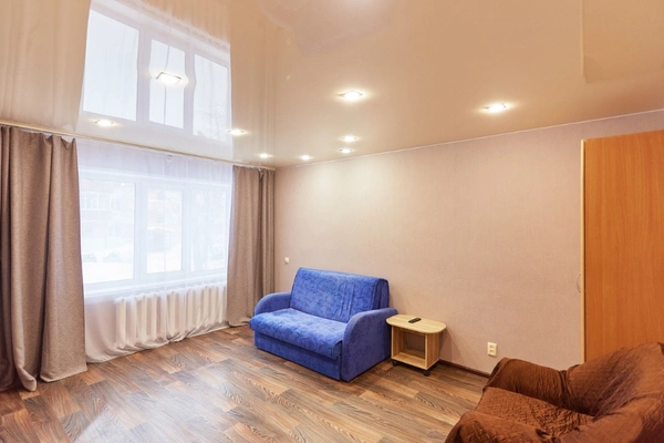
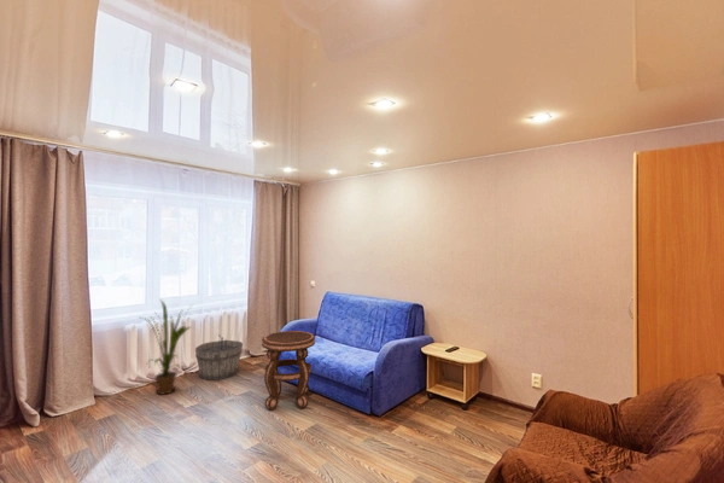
+ wooden bucket [194,334,244,382]
+ house plant [140,298,194,396]
+ side table [261,330,316,411]
